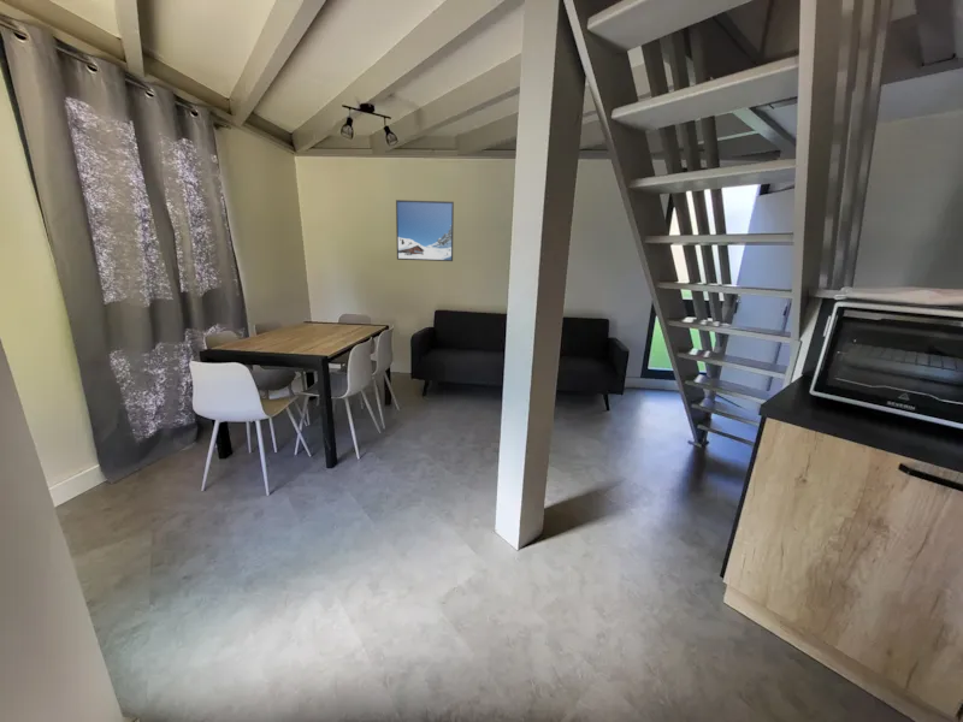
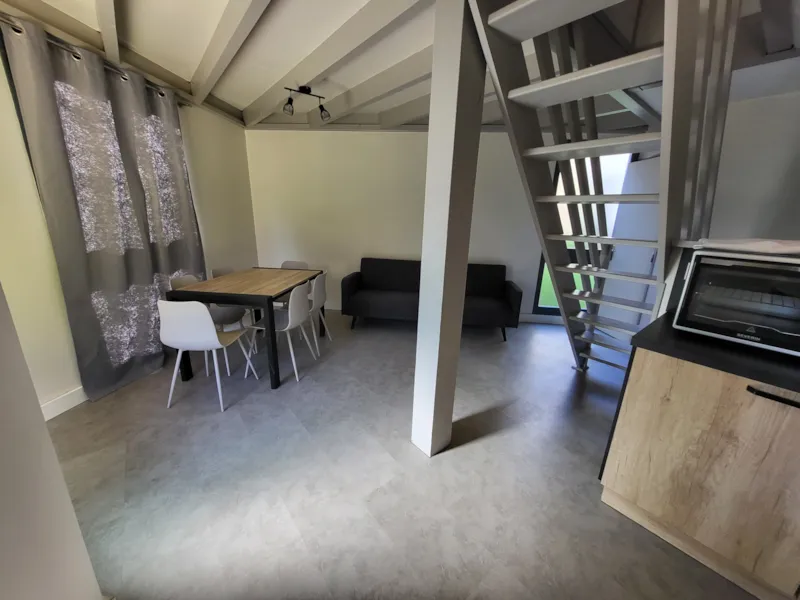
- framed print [395,199,455,262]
